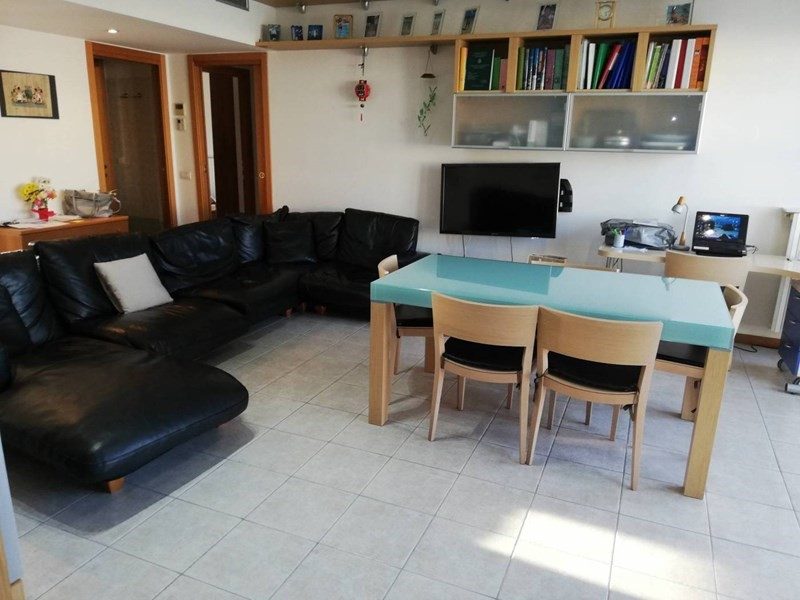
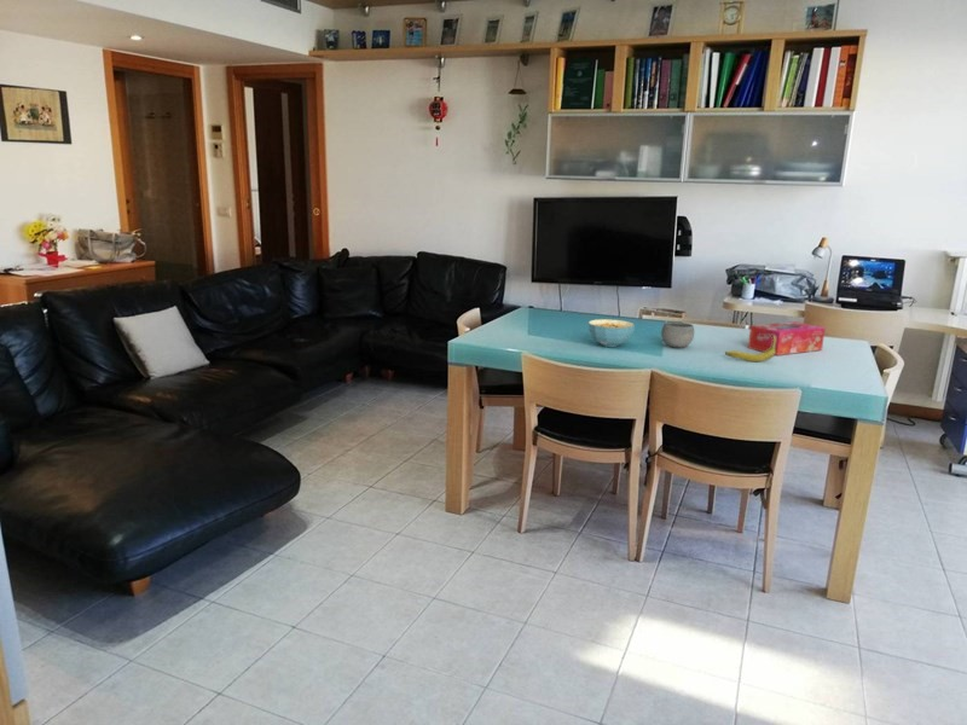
+ bowl [660,321,695,349]
+ tissue box [747,320,827,356]
+ banana [724,335,776,362]
+ cereal bowl [587,318,636,348]
